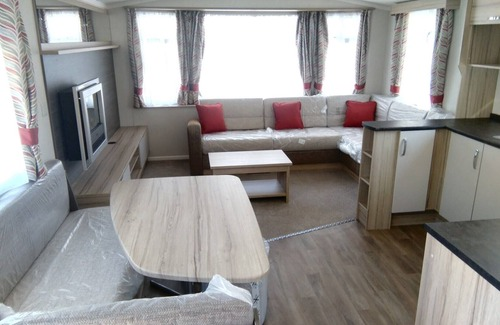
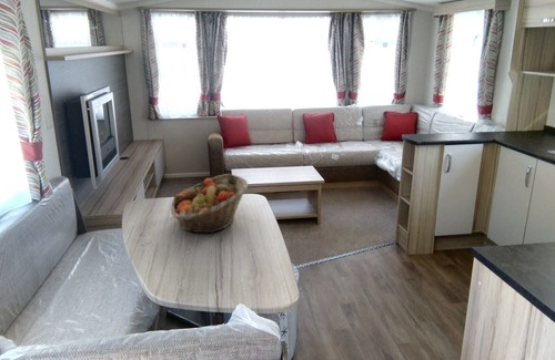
+ fruit basket [170,173,249,234]
